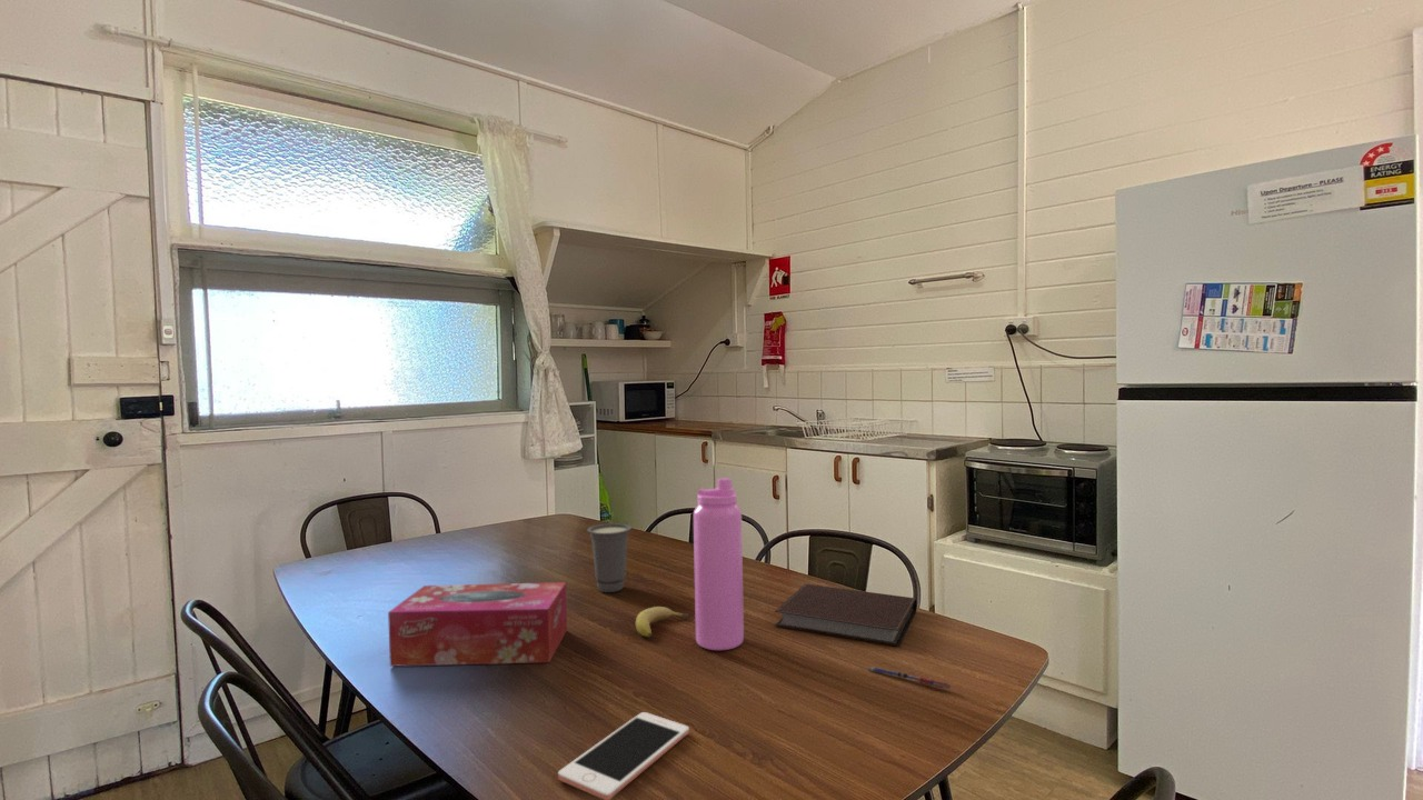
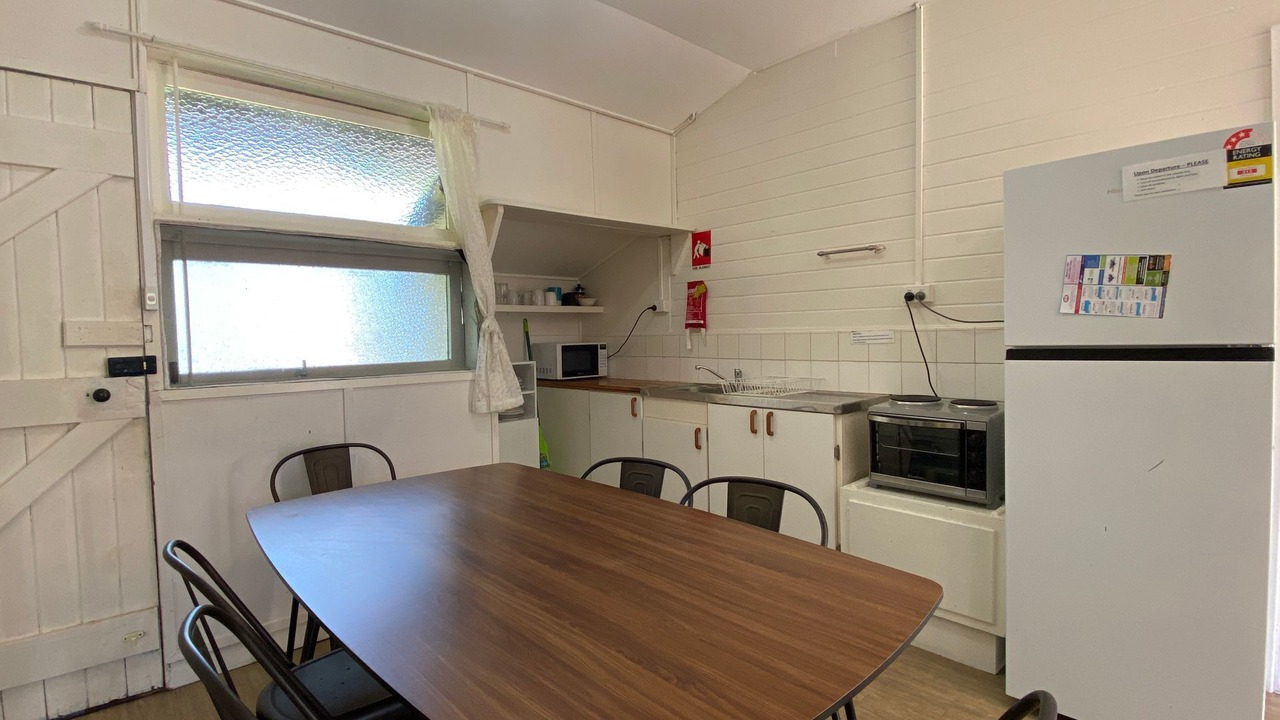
- cup [586,522,633,593]
- notebook [774,583,918,648]
- fruit [635,606,690,638]
- water bottle [693,477,745,651]
- cell phone [557,711,690,800]
- pen [867,666,952,690]
- tissue box [387,581,568,668]
